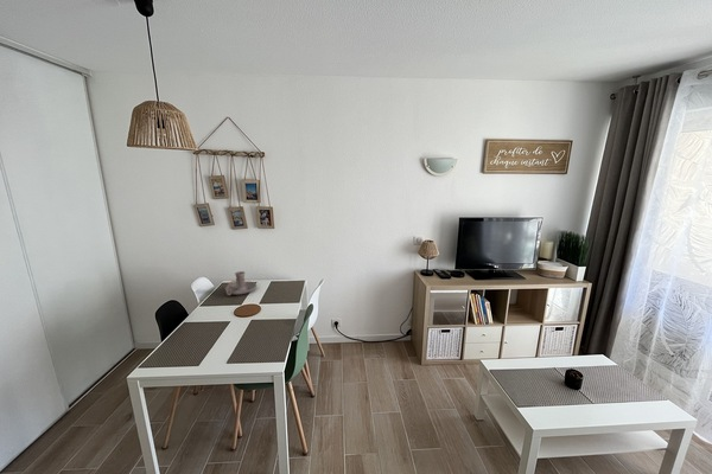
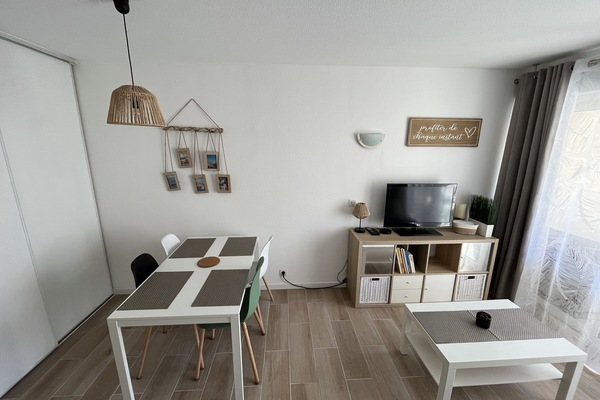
- candle holder [223,270,258,296]
